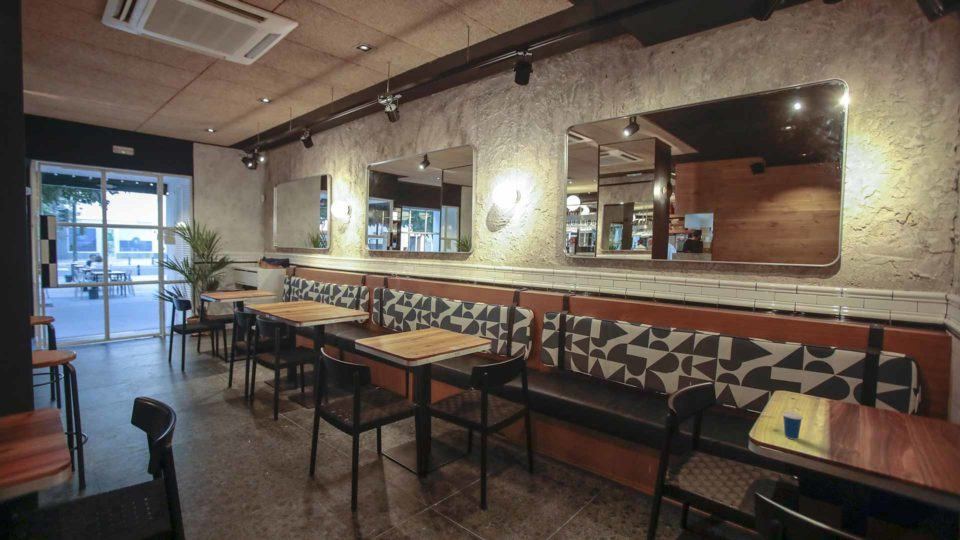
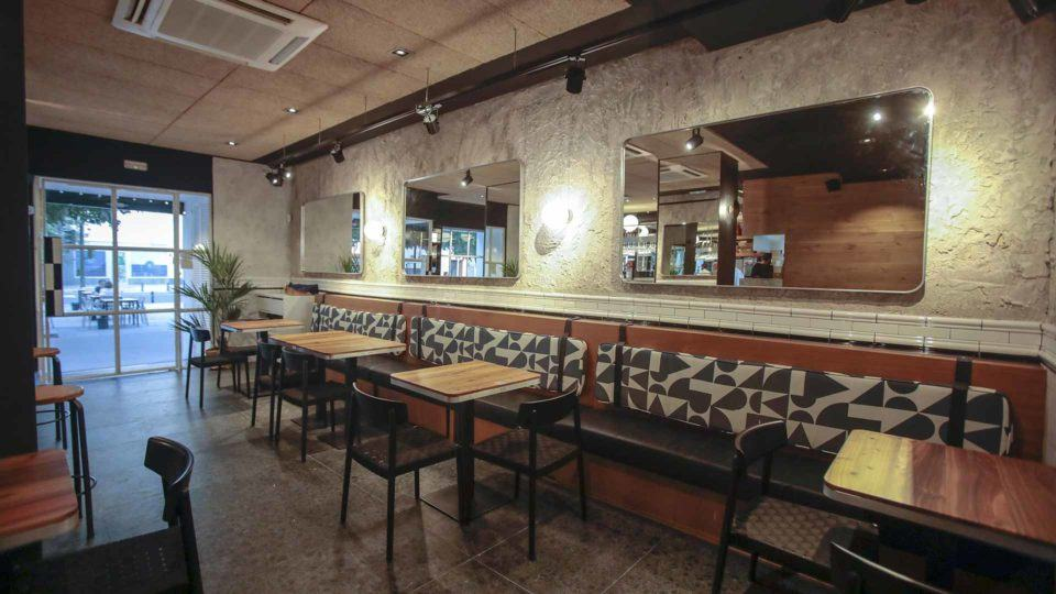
- cup [781,403,804,440]
